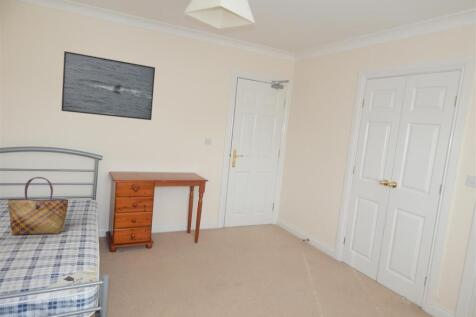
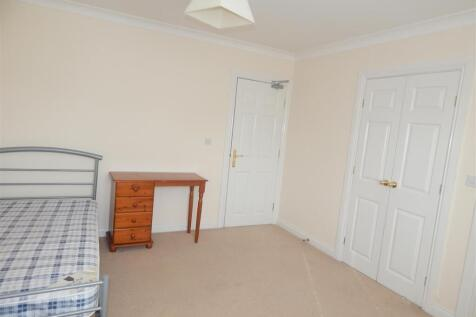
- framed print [60,50,156,121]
- tote bag [7,176,69,236]
